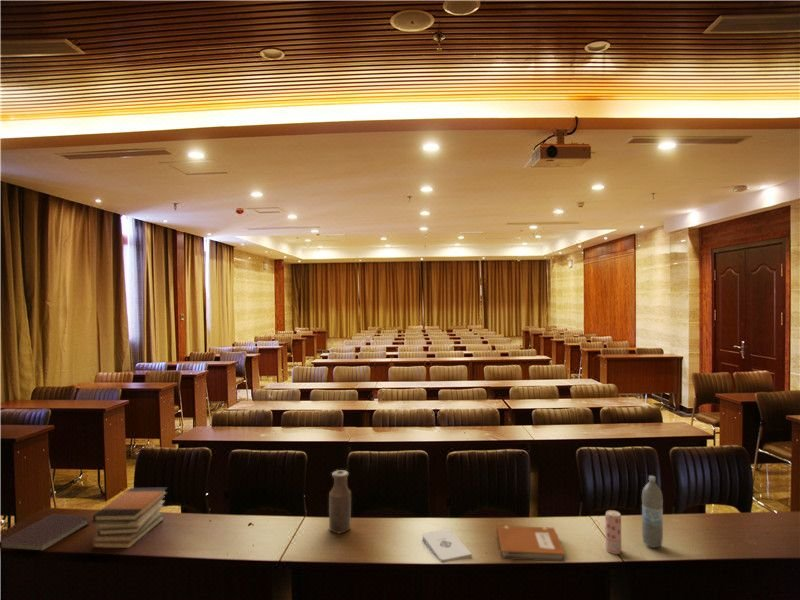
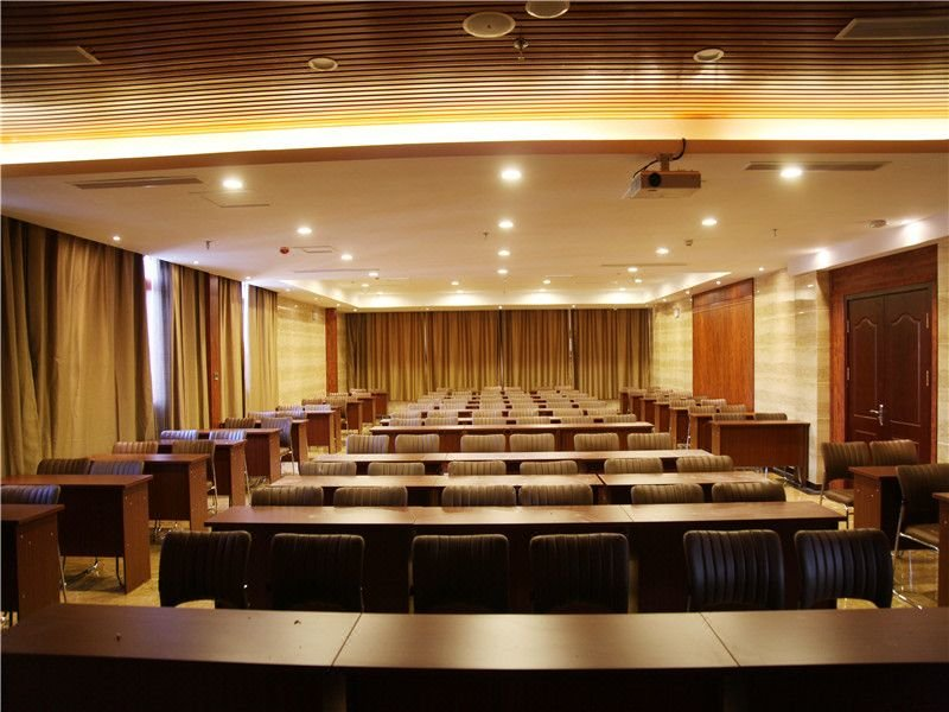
- water bottle [641,475,664,549]
- bottle [328,469,352,534]
- book stack [90,486,169,549]
- notebook [0,513,91,551]
- notebook [496,525,566,563]
- notepad [421,527,473,564]
- beverage can [604,509,622,555]
